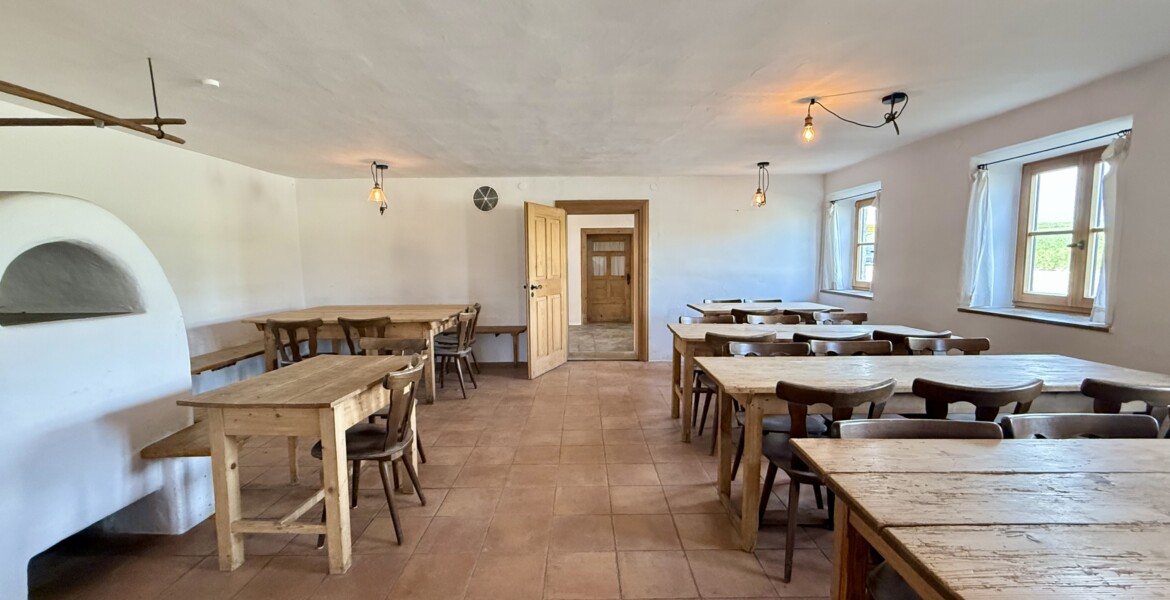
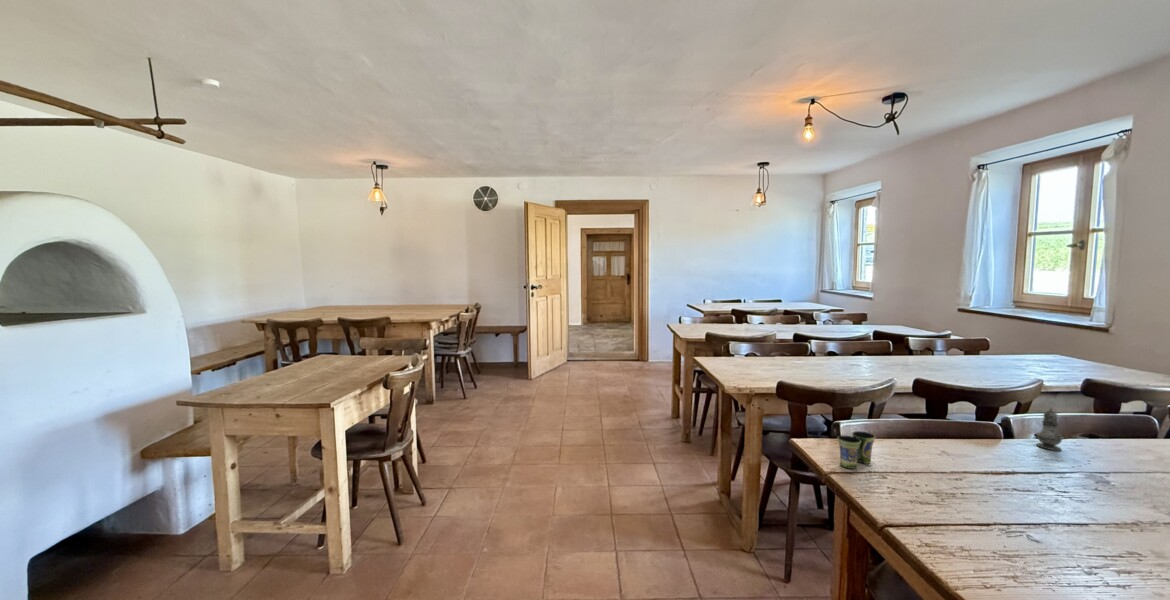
+ cup [837,430,876,470]
+ salt shaker [1034,407,1065,452]
